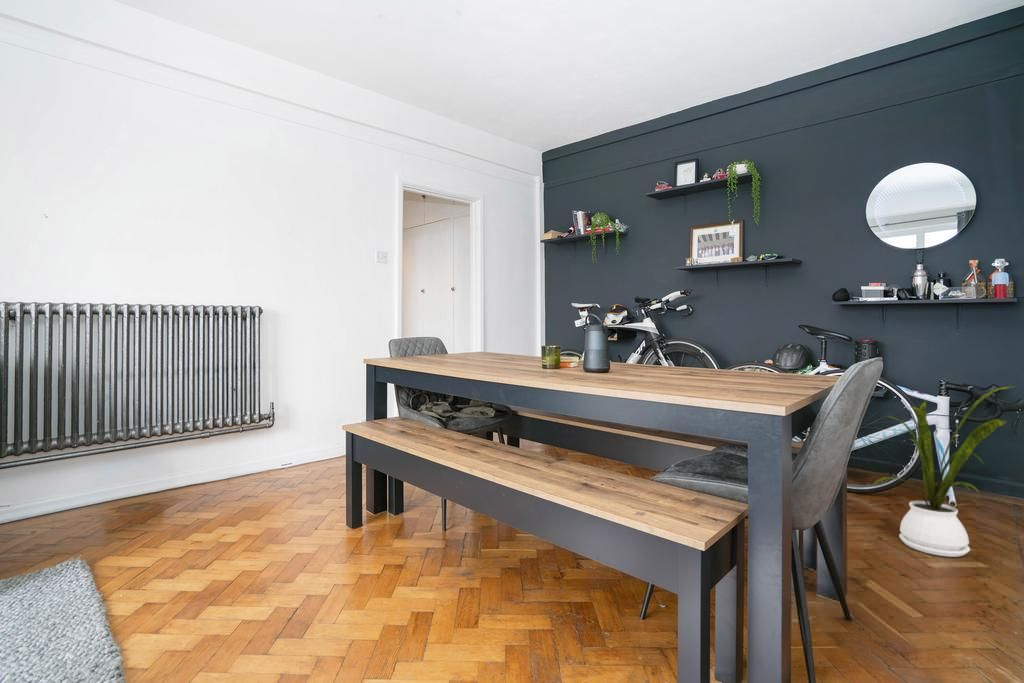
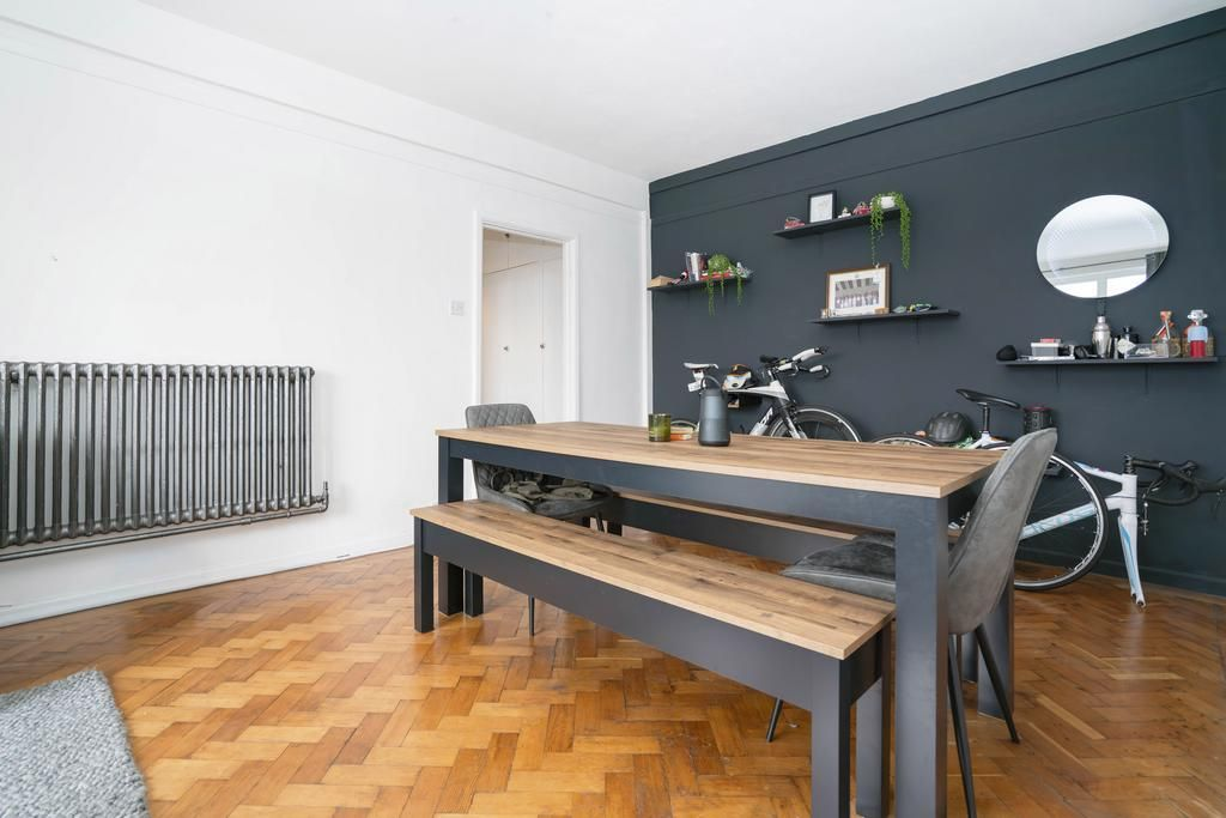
- house plant [871,385,1017,558]
